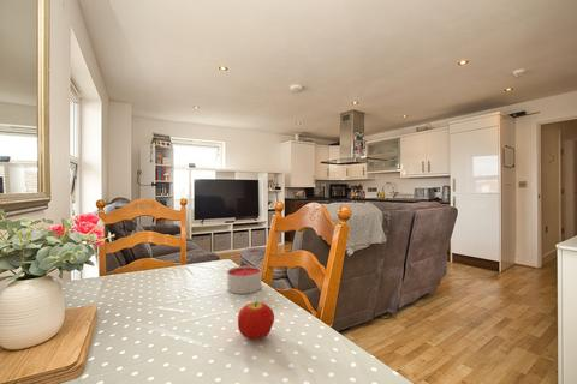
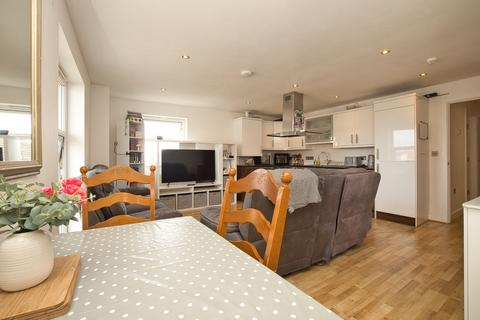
- fruit [237,300,275,341]
- candle [226,265,263,295]
